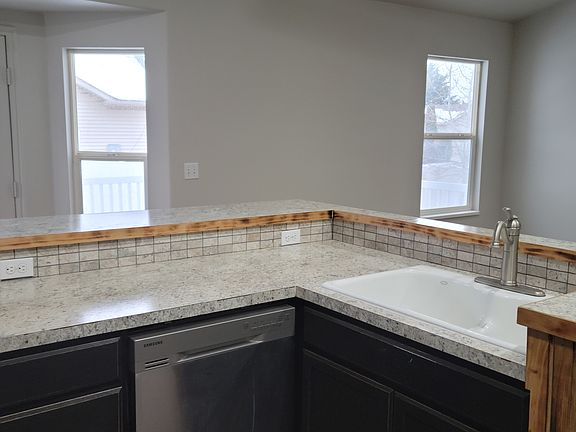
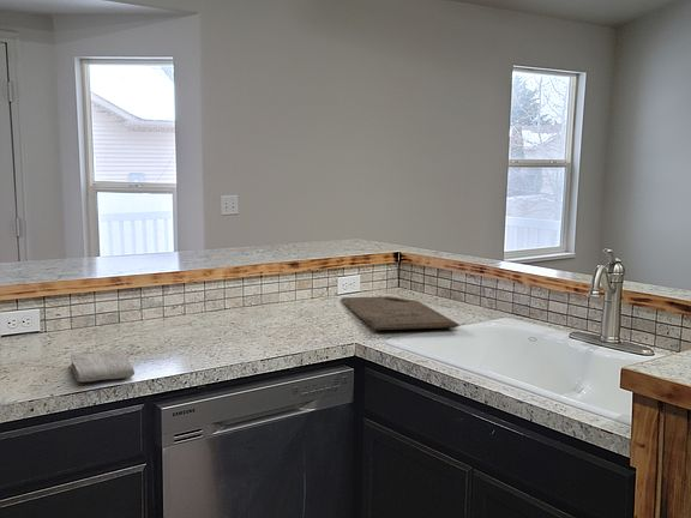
+ cutting board [340,295,461,331]
+ washcloth [70,349,136,384]
